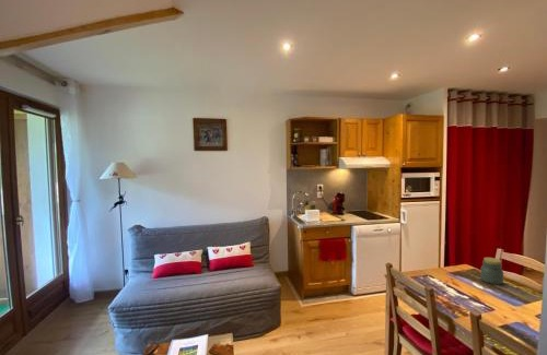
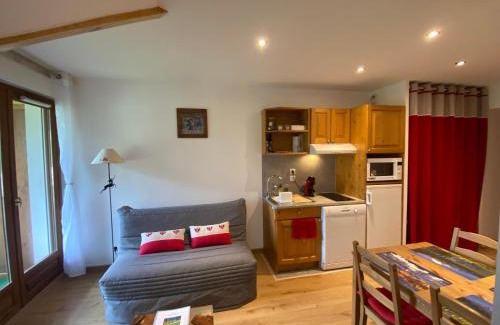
- jar [479,257,504,285]
